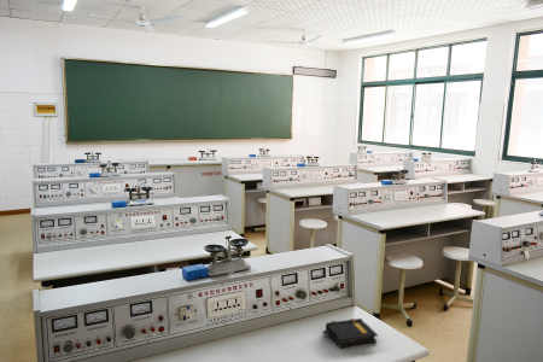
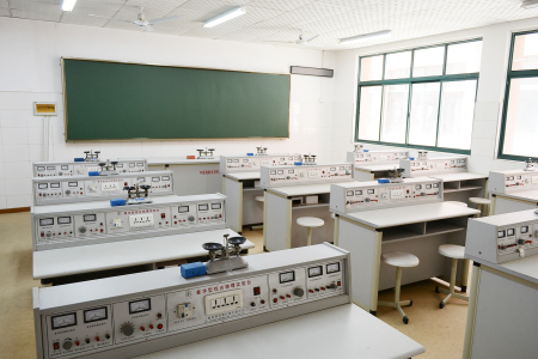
- book [321,317,379,349]
